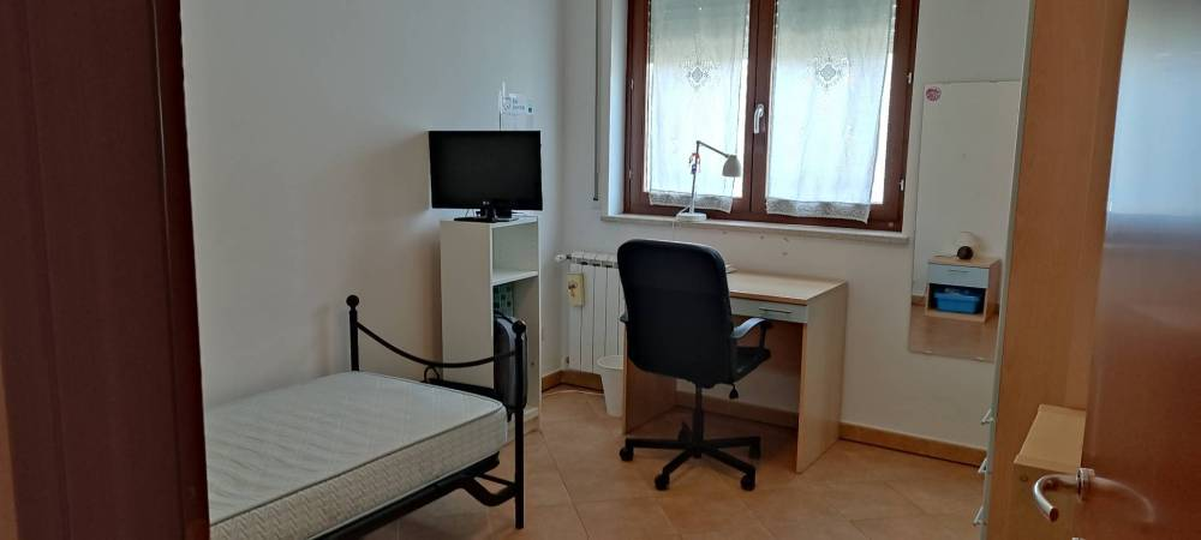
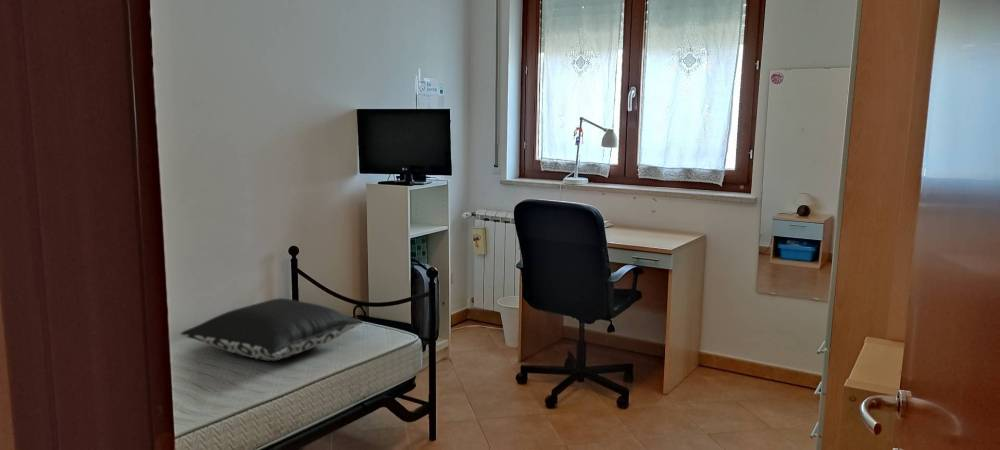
+ pillow [179,297,364,362]
